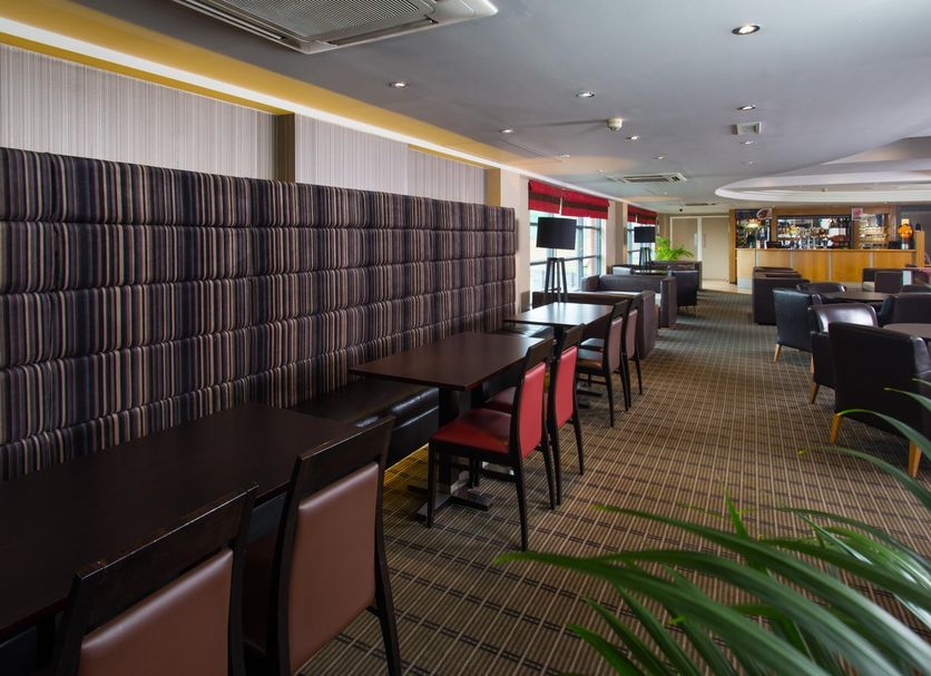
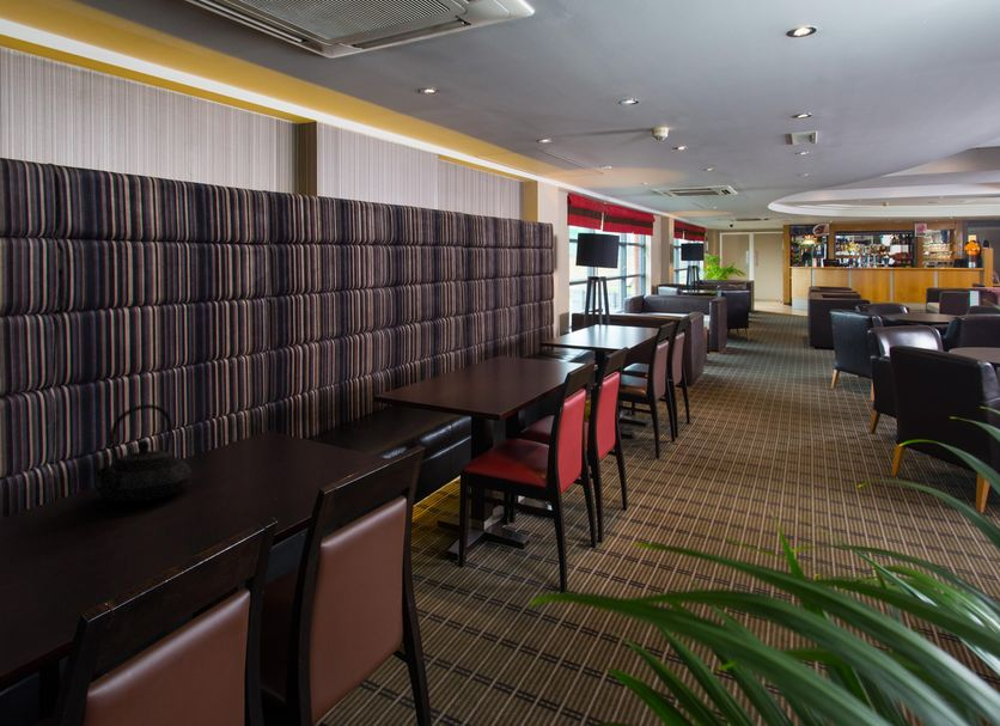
+ teapot [94,403,193,502]
